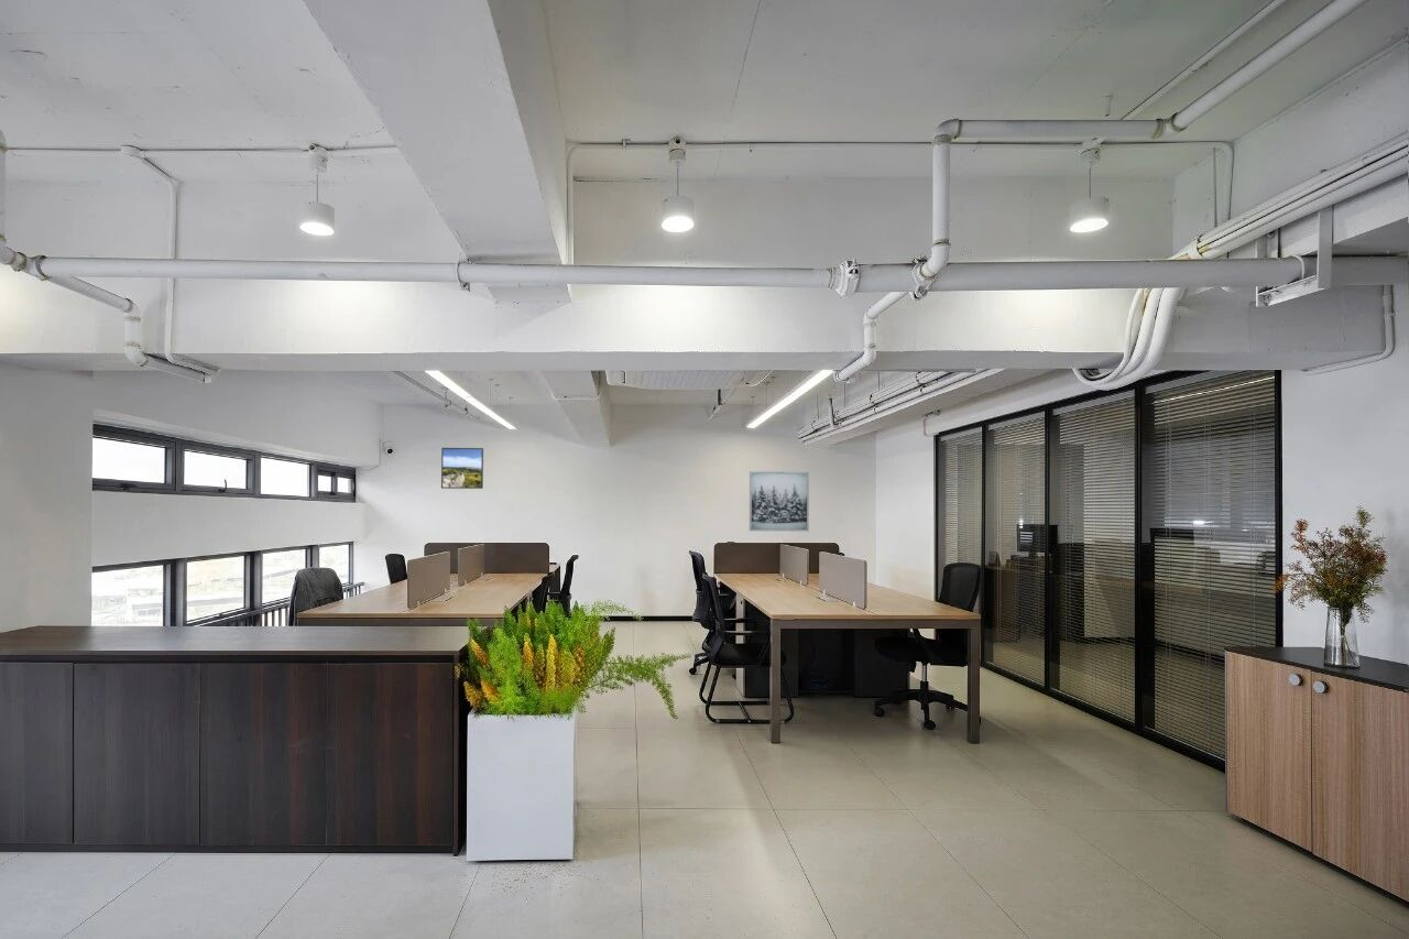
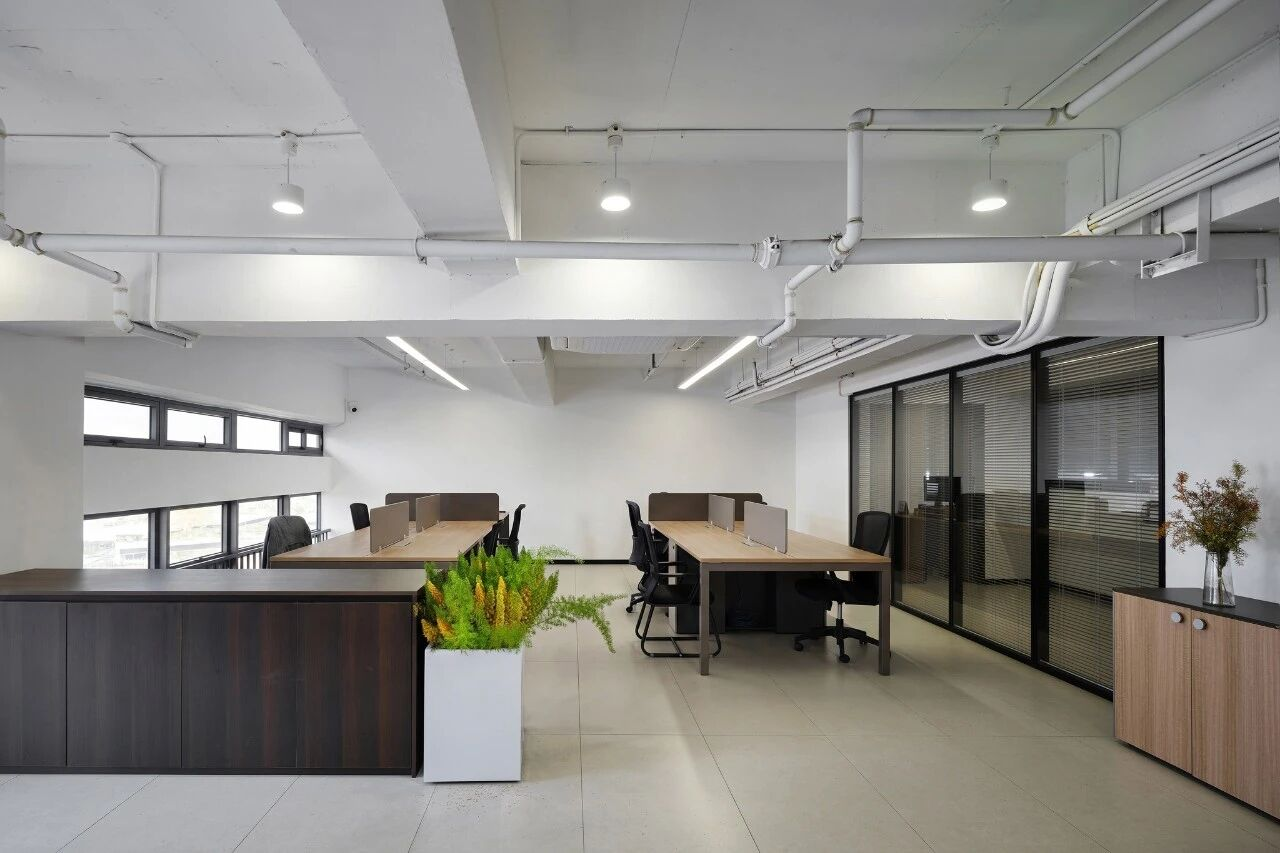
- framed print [440,447,484,490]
- wall art [749,470,810,532]
